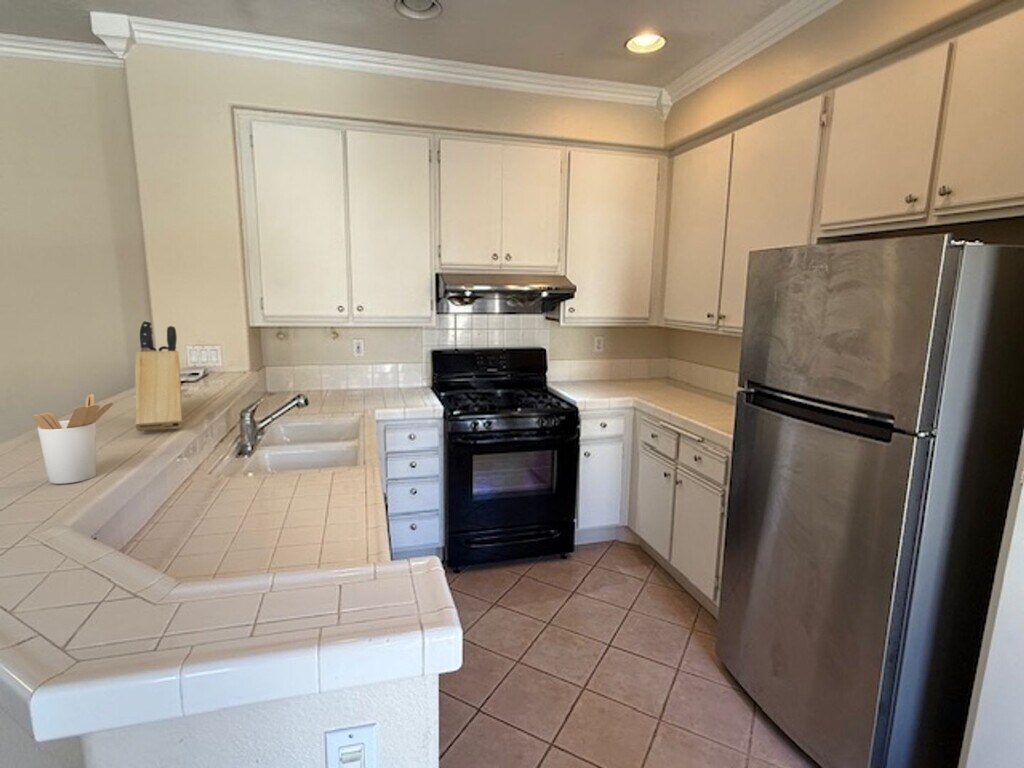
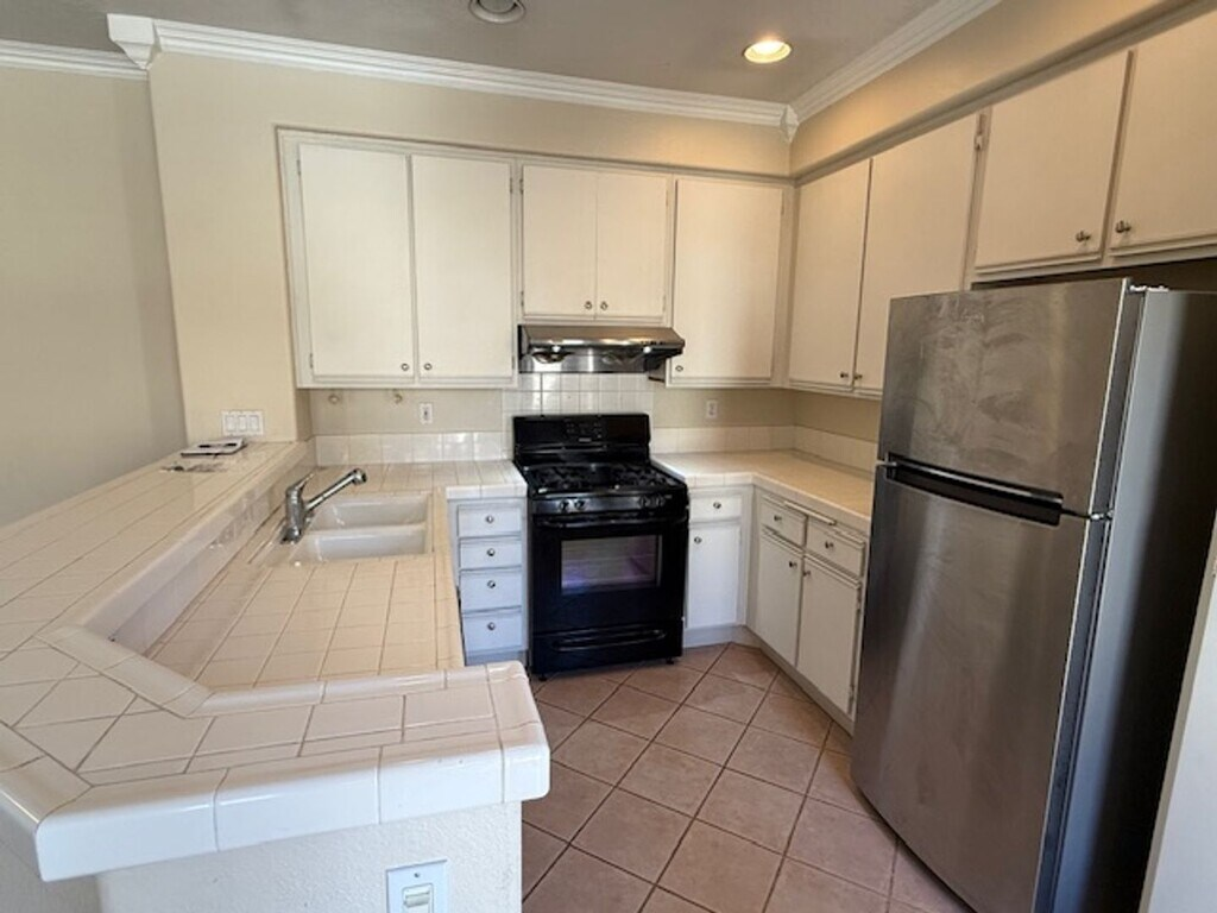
- utensil holder [31,393,114,485]
- knife block [134,319,183,433]
